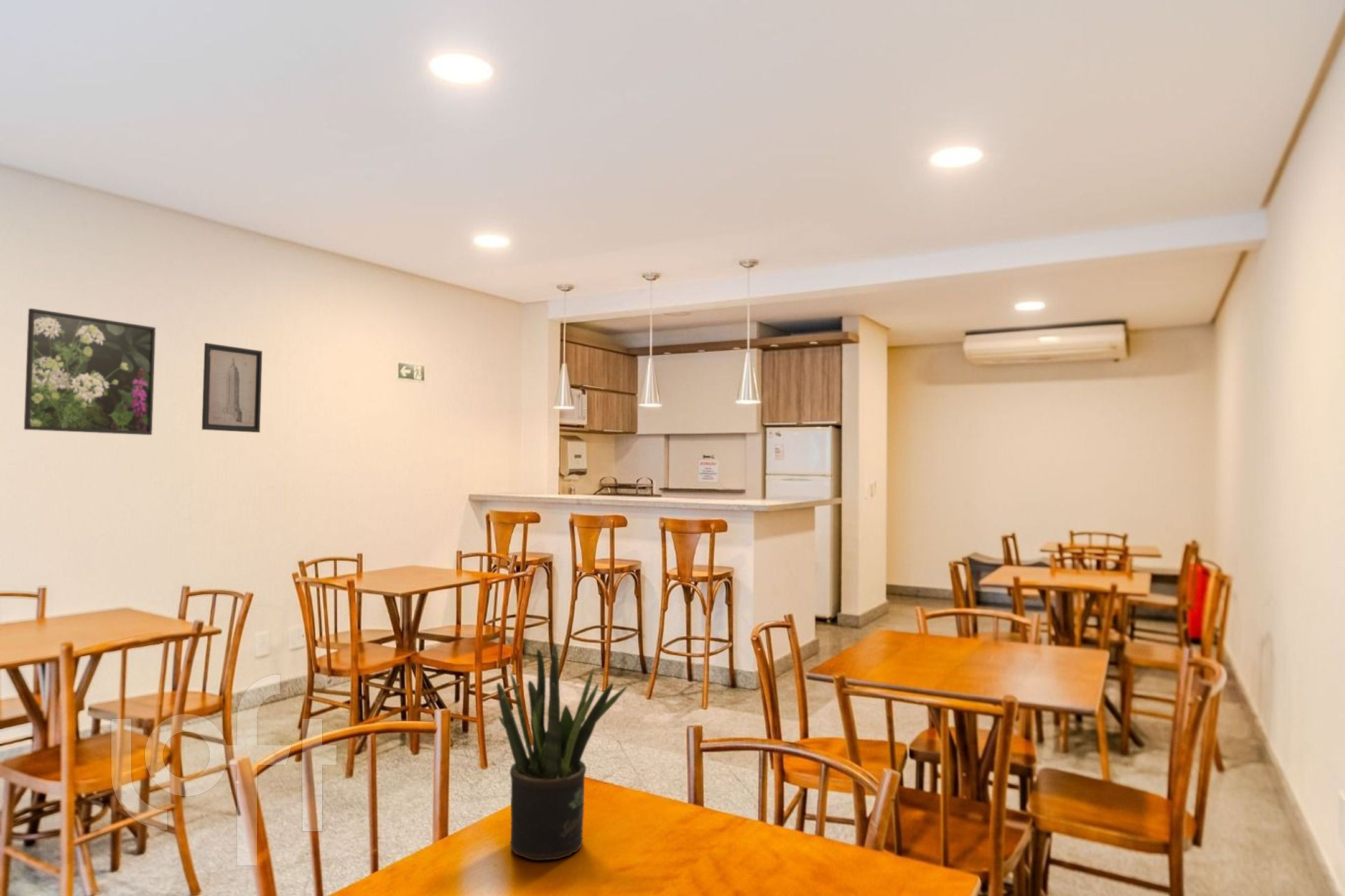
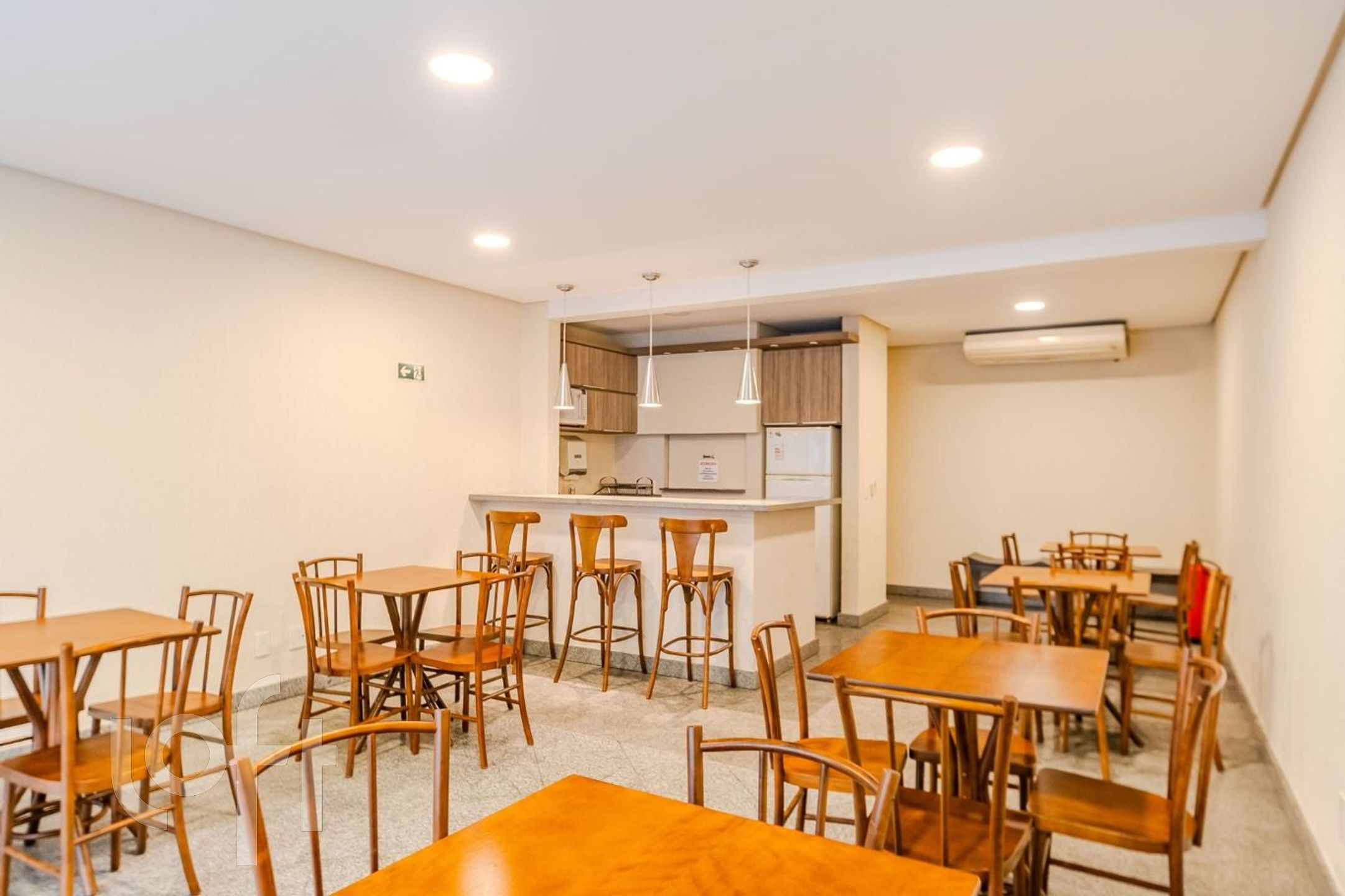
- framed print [24,308,156,436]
- wall art [201,342,263,433]
- potted plant [496,643,628,861]
